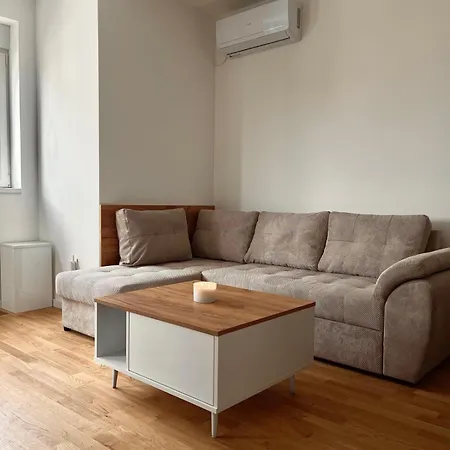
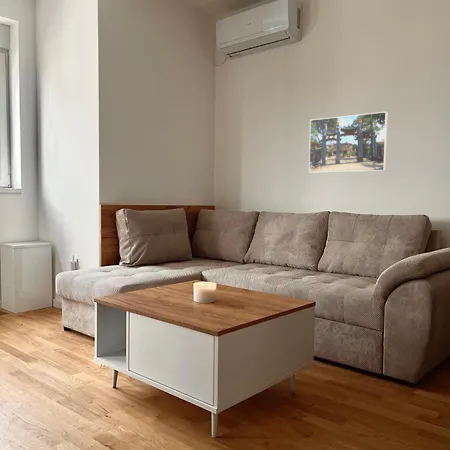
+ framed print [308,111,389,173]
